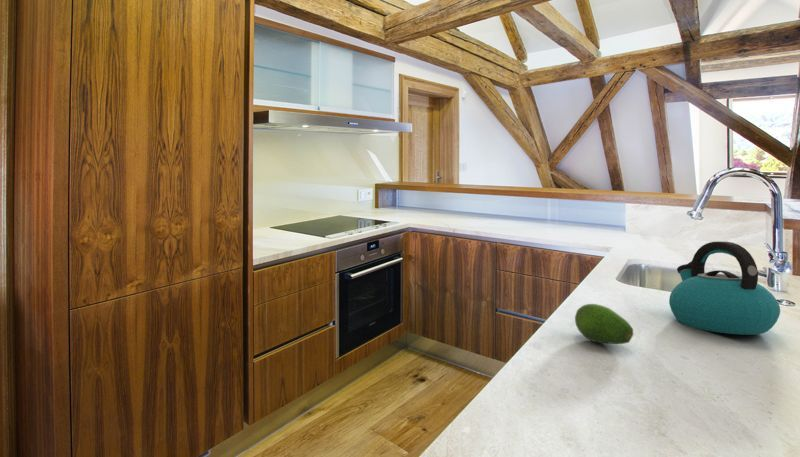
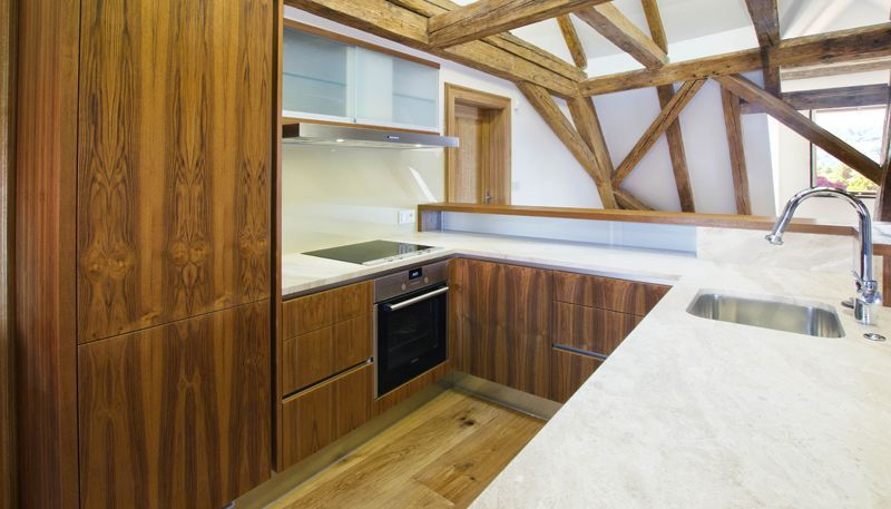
- kettle [668,241,781,336]
- fruit [574,303,635,345]
